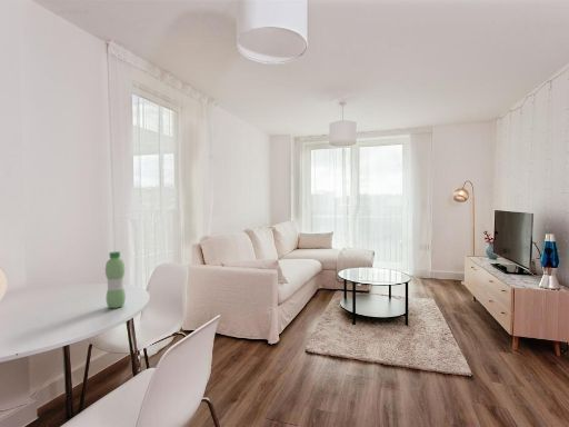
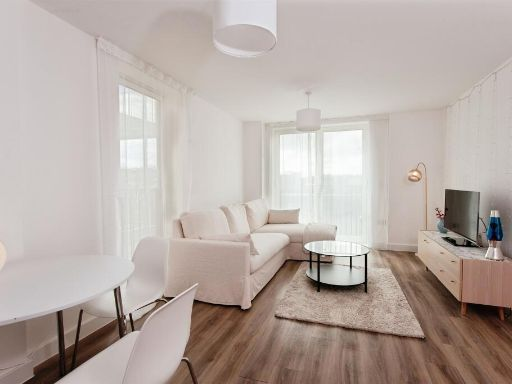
- water bottle [104,250,127,309]
